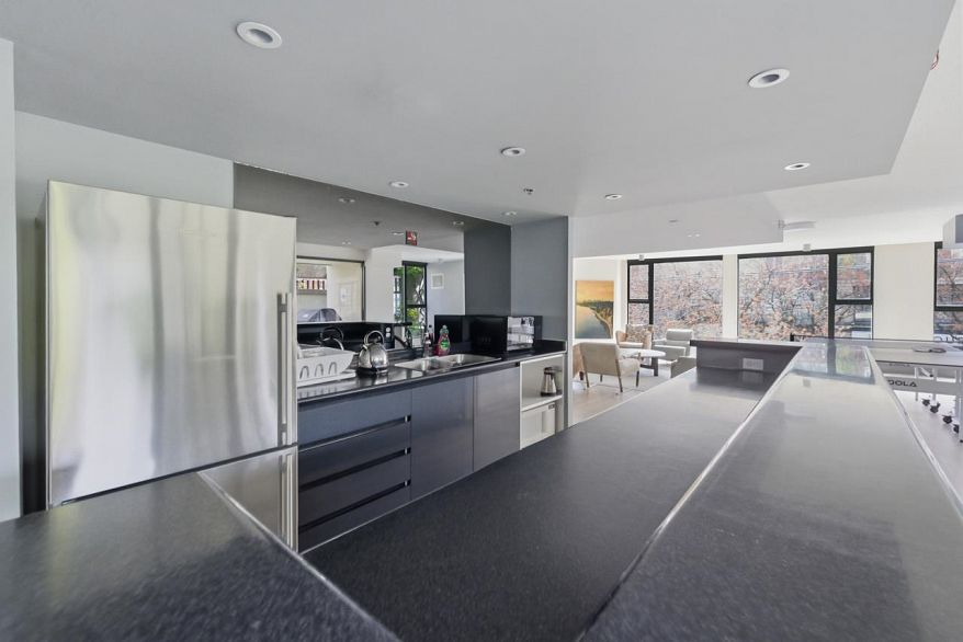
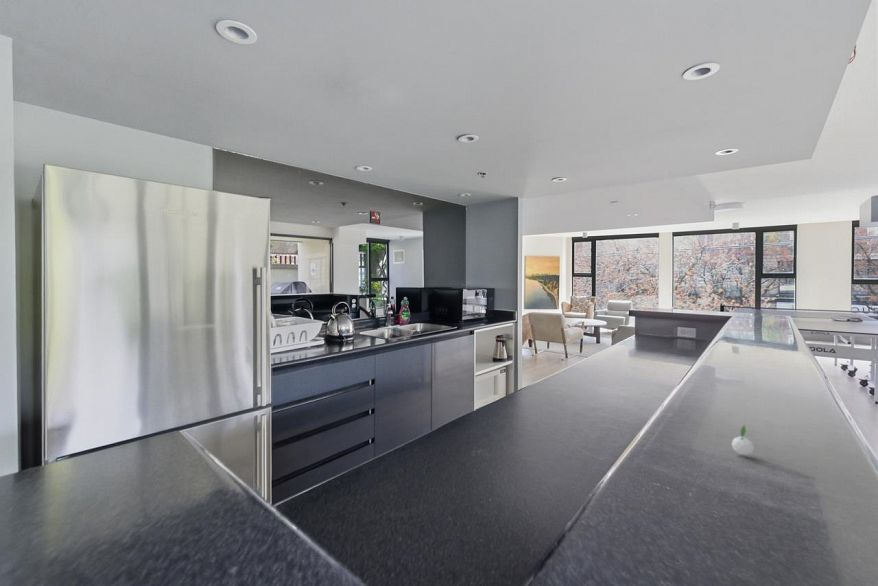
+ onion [714,424,774,456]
